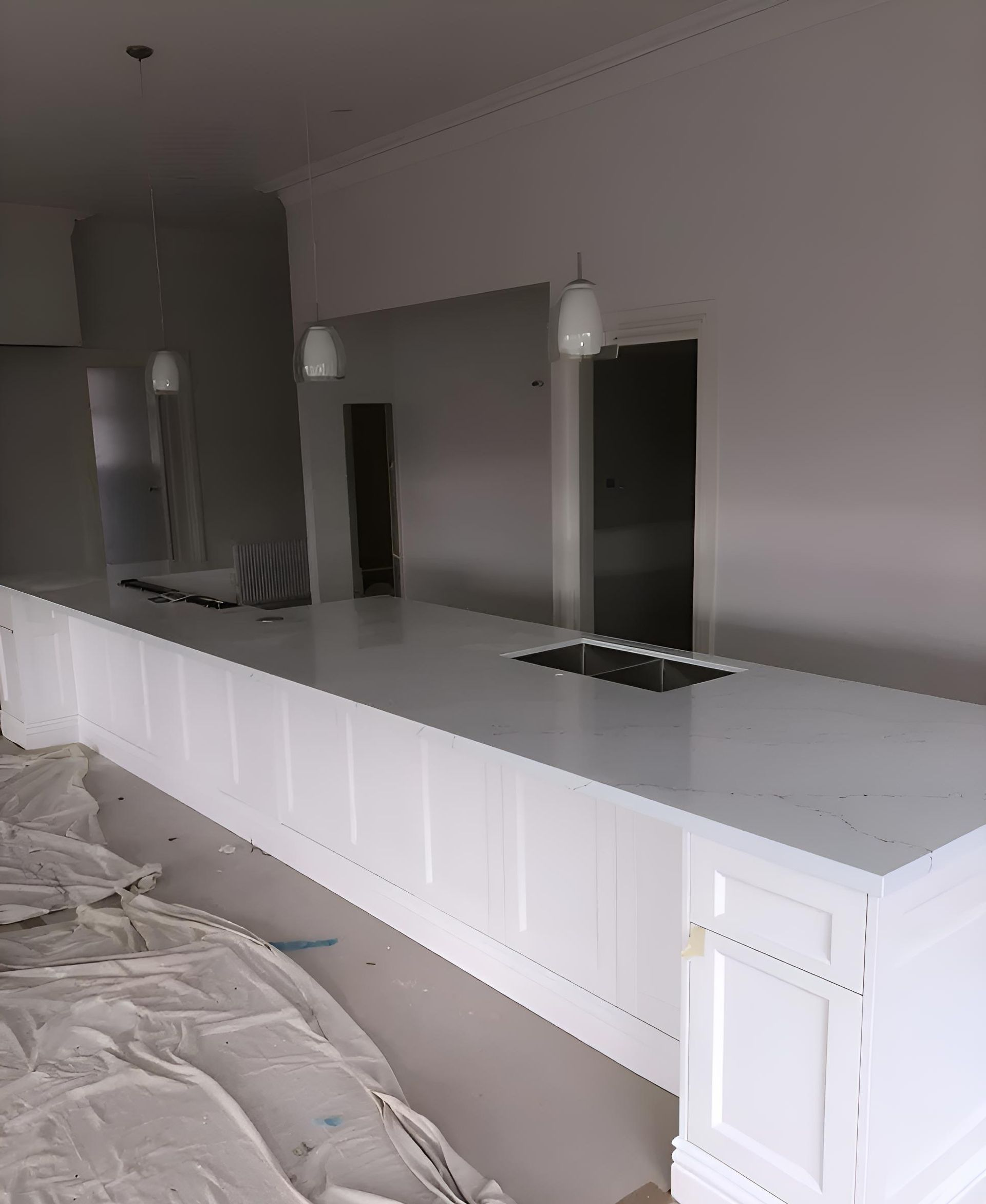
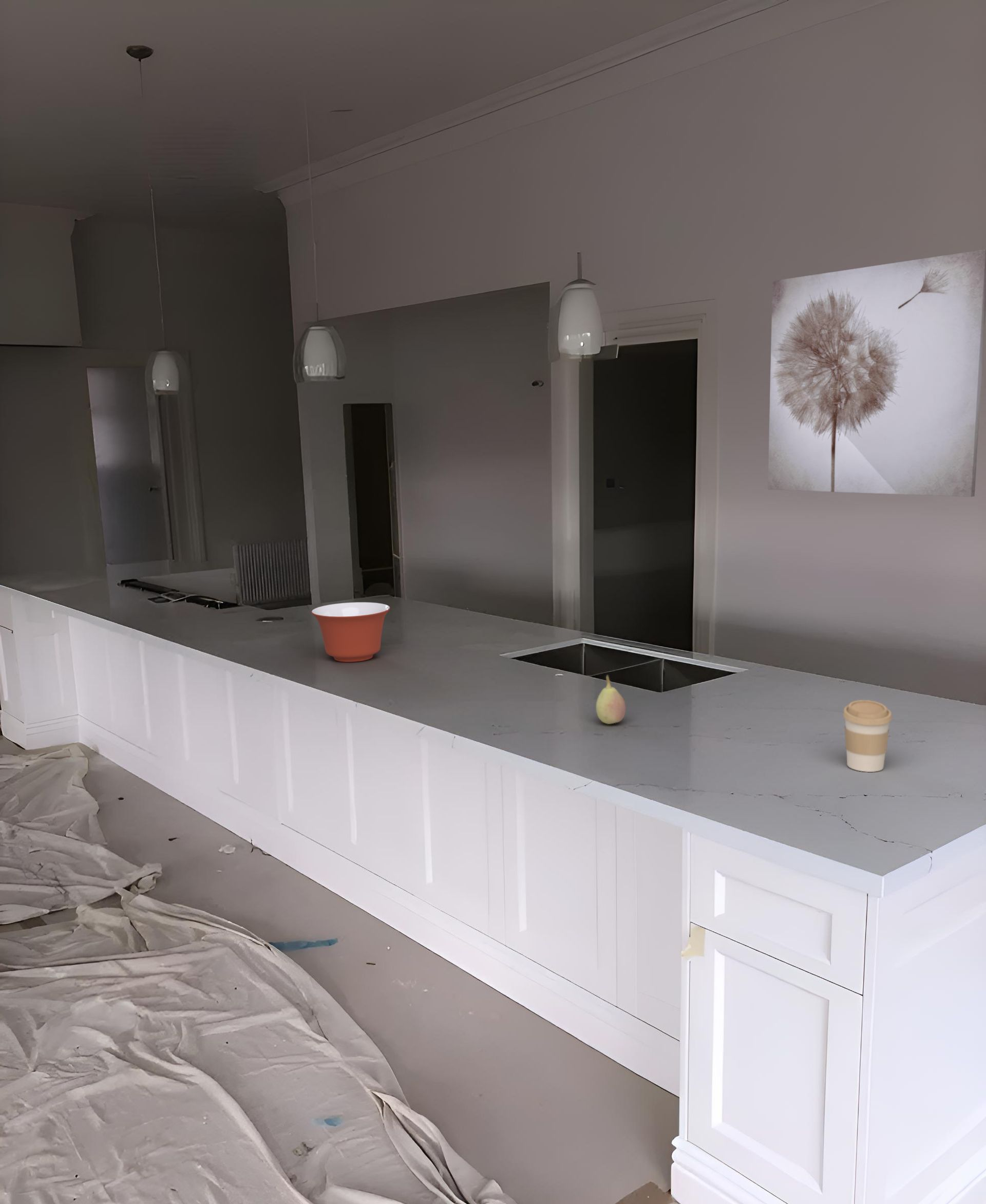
+ coffee cup [842,700,893,773]
+ mixing bowl [311,602,391,663]
+ wall art [767,249,986,497]
+ fruit [596,674,626,725]
